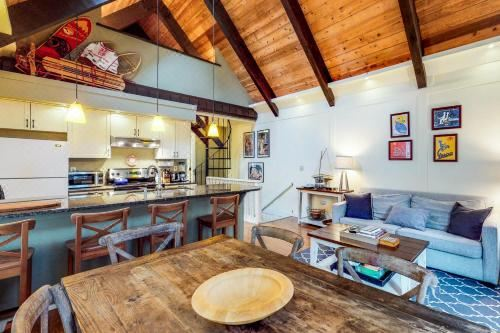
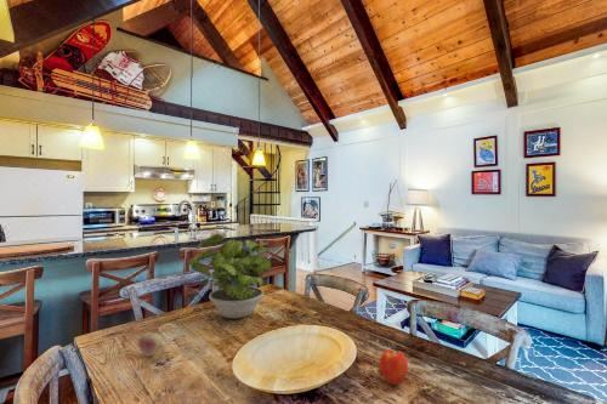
+ fruit [137,331,164,357]
+ potted plant [187,233,272,319]
+ apple [379,348,409,386]
